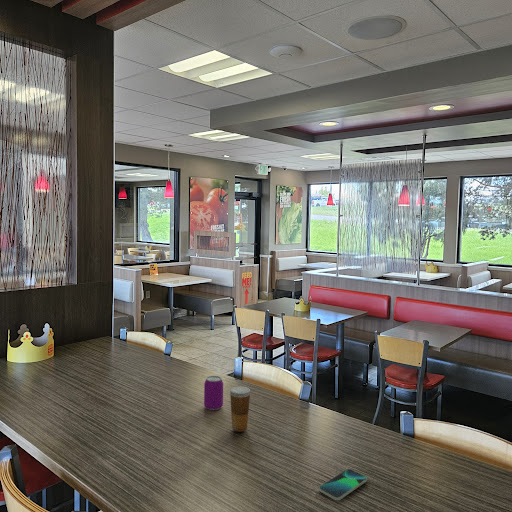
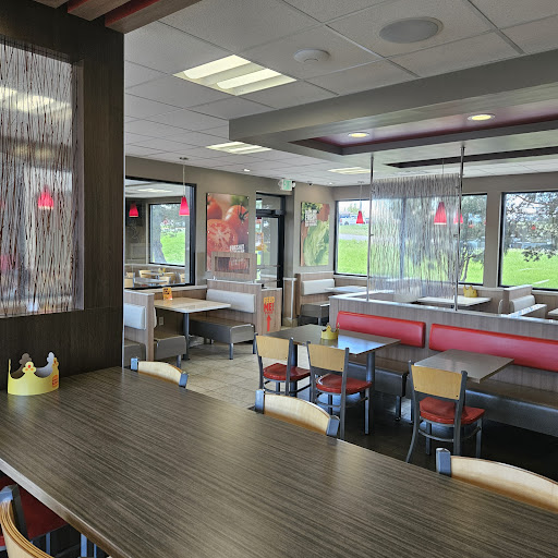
- beverage cup [229,385,251,433]
- smartphone [318,468,368,501]
- beverage can [203,375,224,411]
